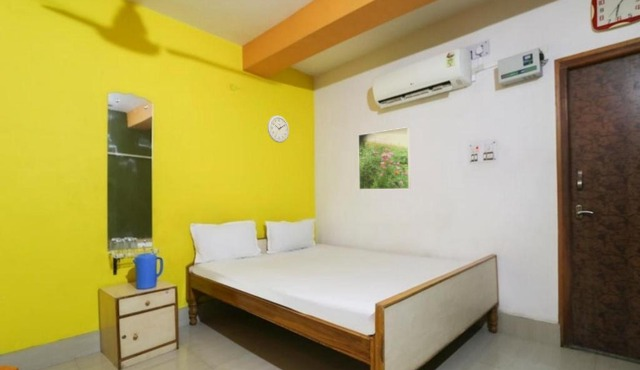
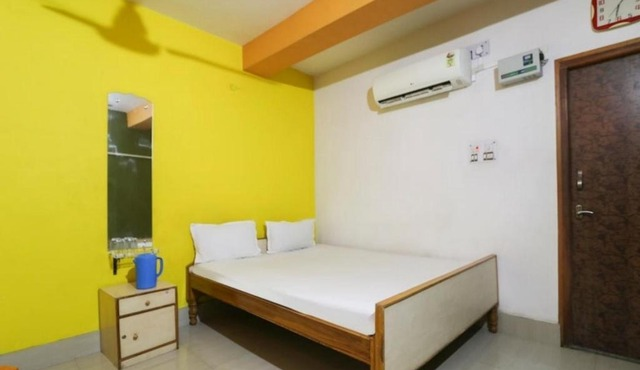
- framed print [357,126,412,190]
- wall clock [267,114,290,144]
